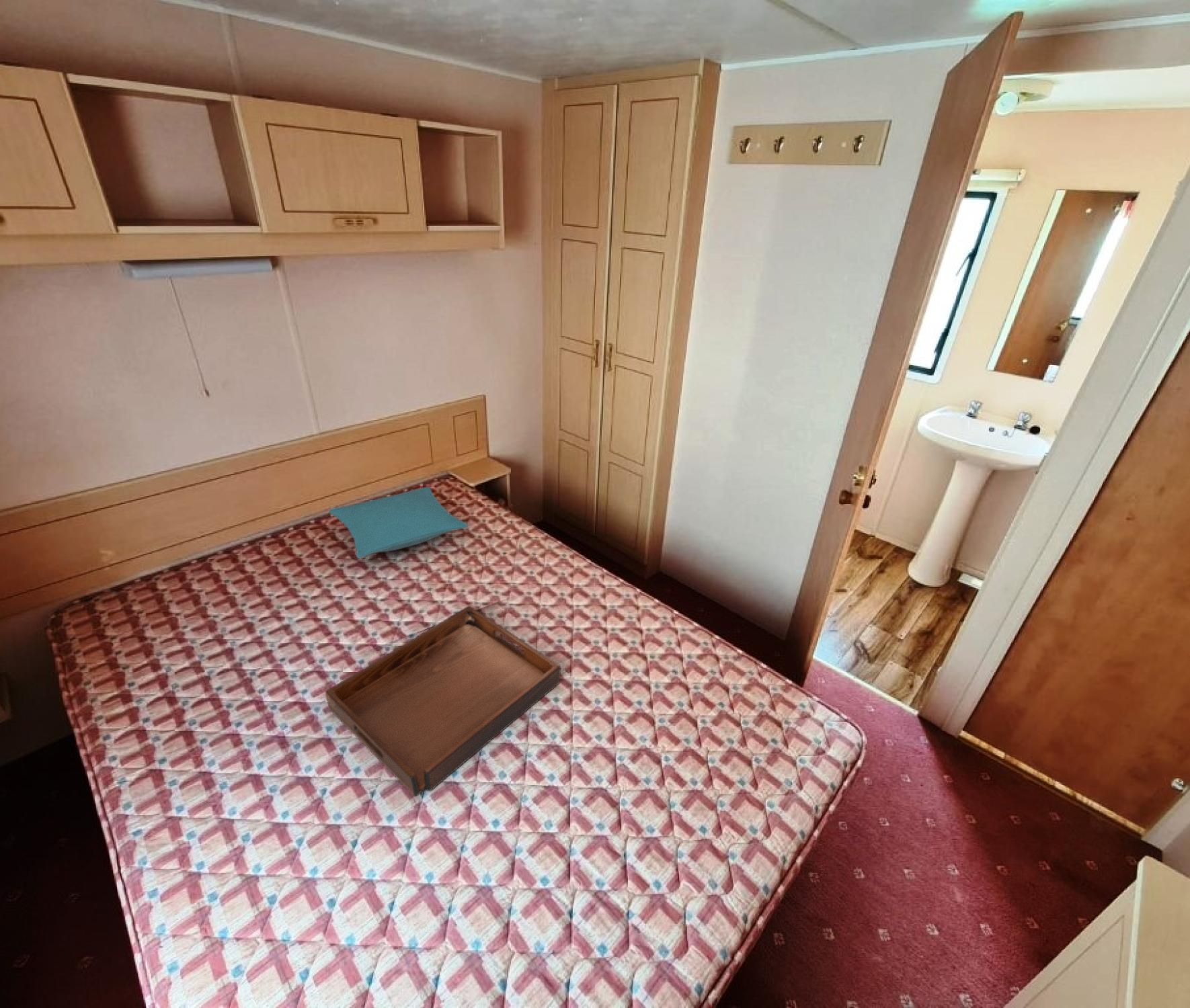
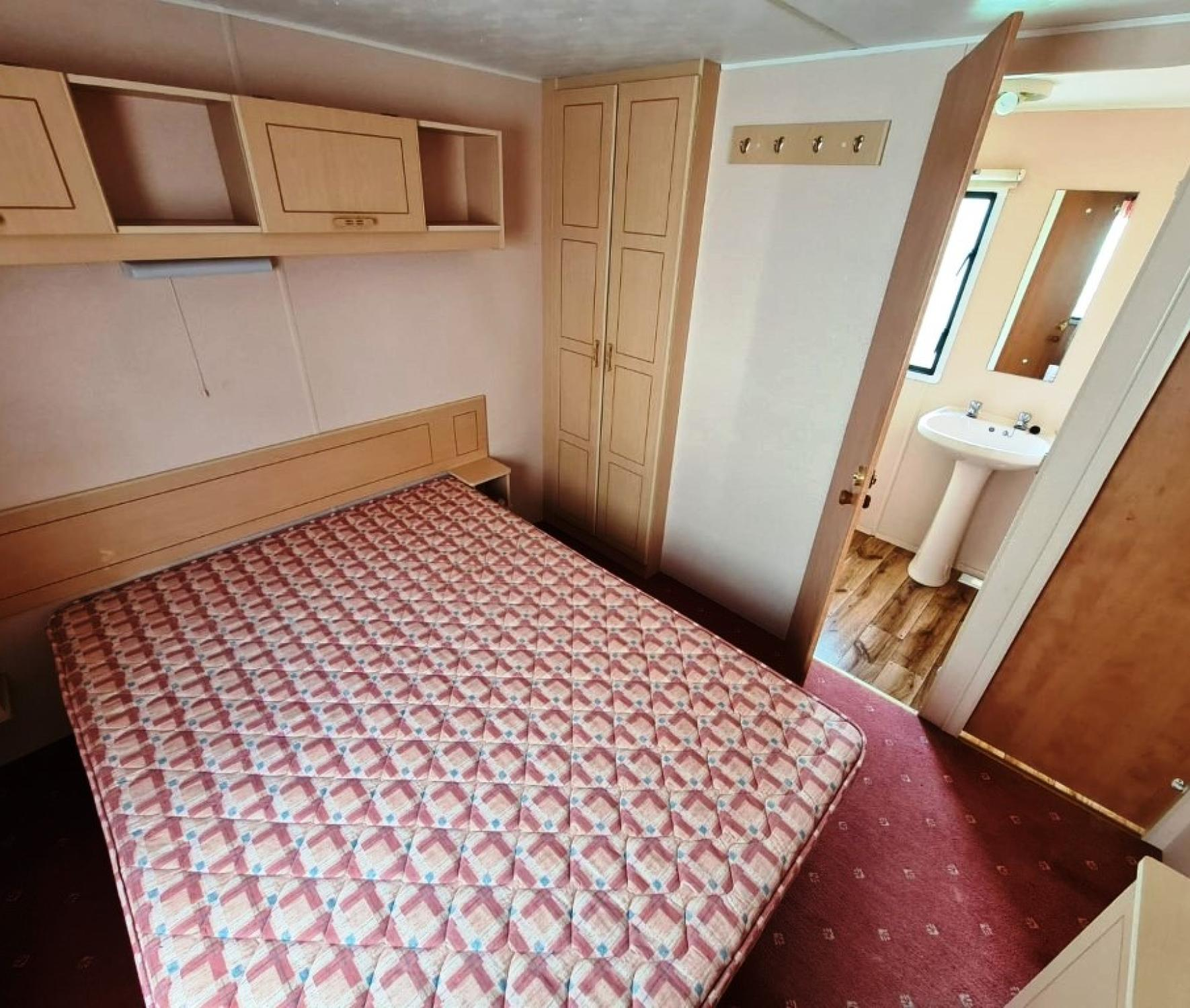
- pillow [328,486,469,559]
- serving tray [325,605,561,796]
